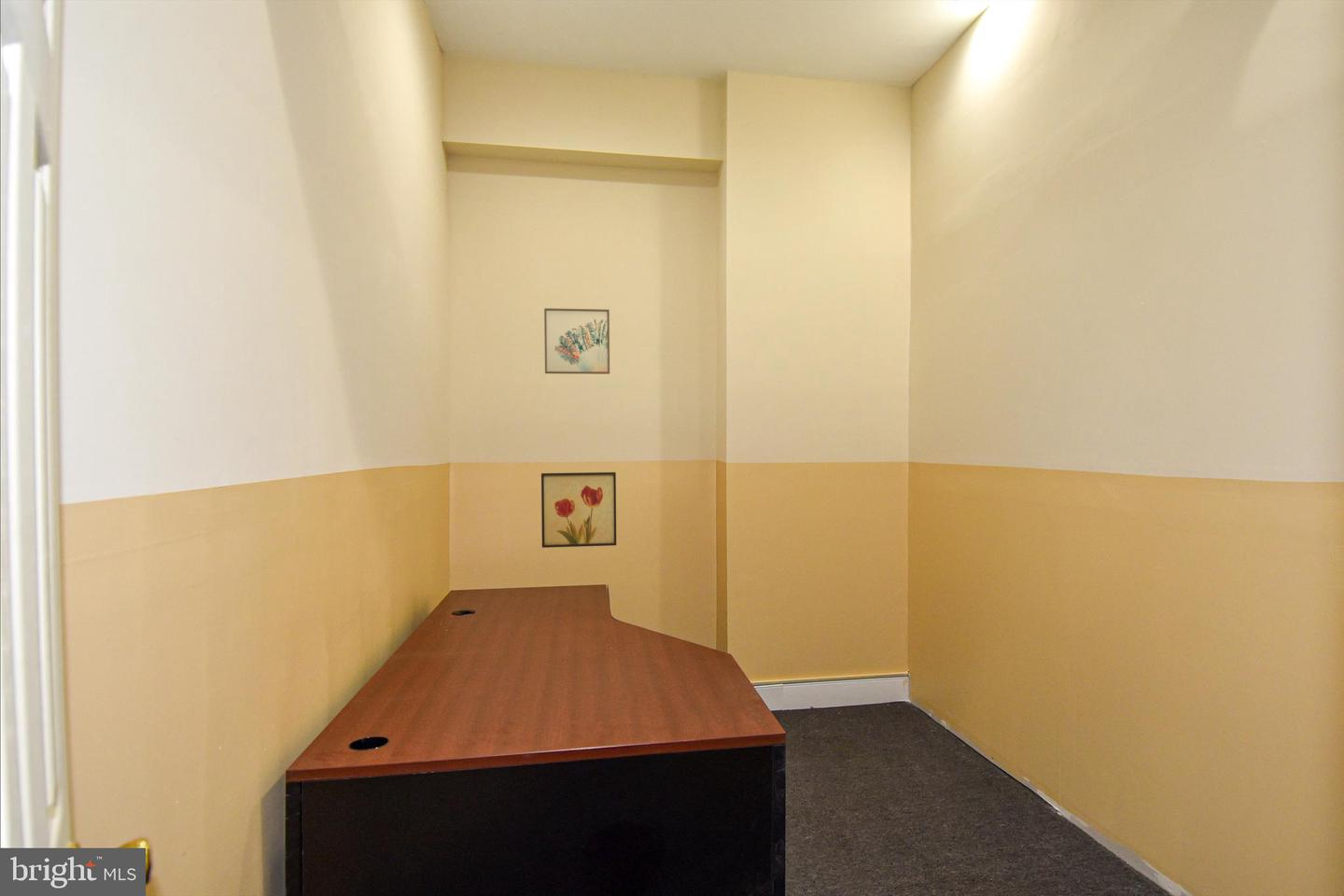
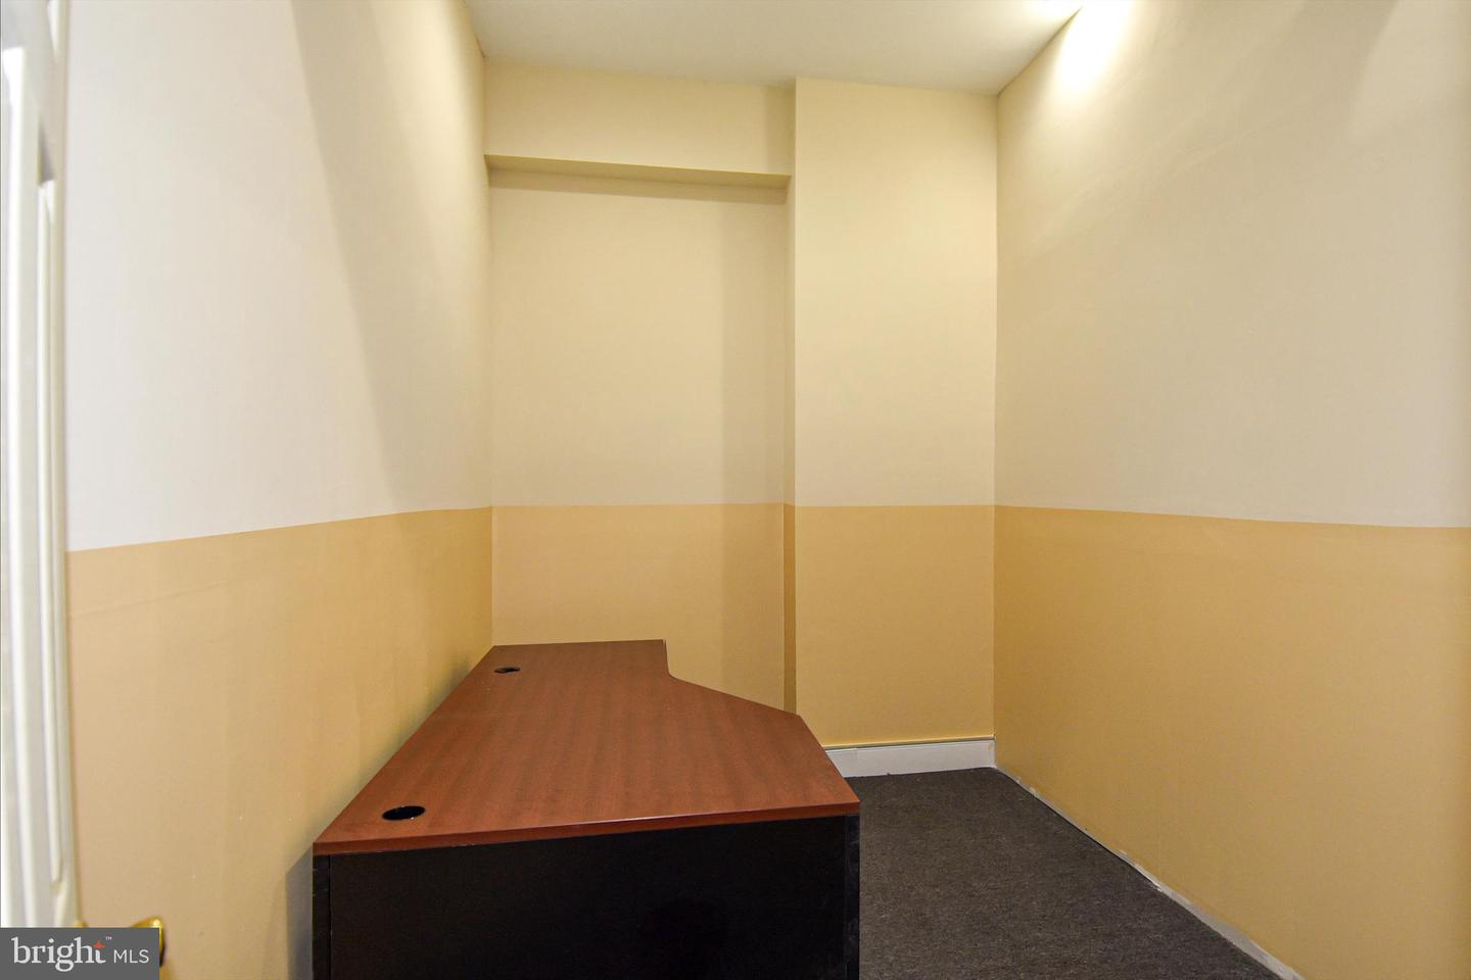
- wall art [543,307,610,375]
- wall art [540,471,617,549]
